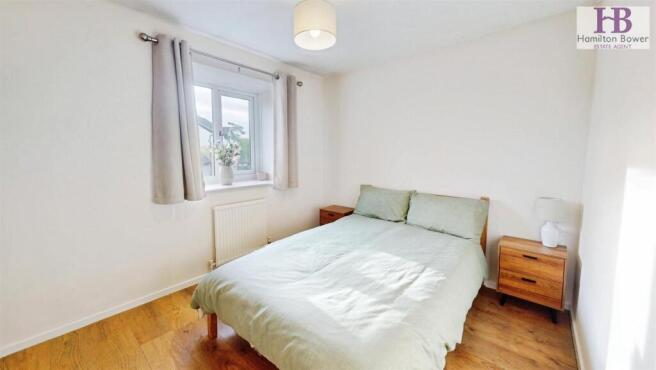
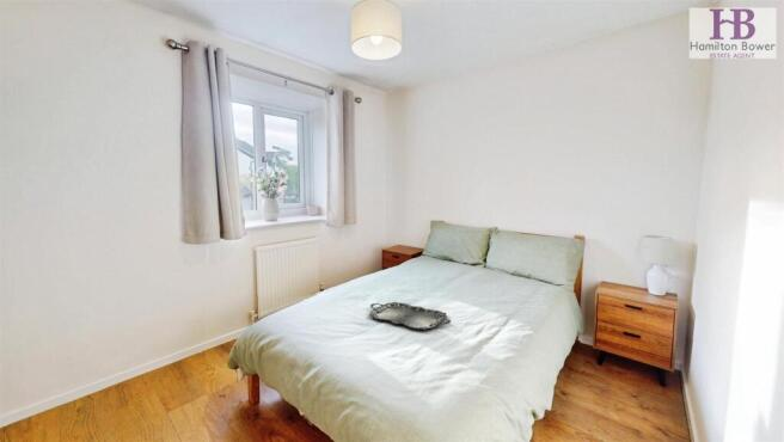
+ serving tray [368,301,452,331]
